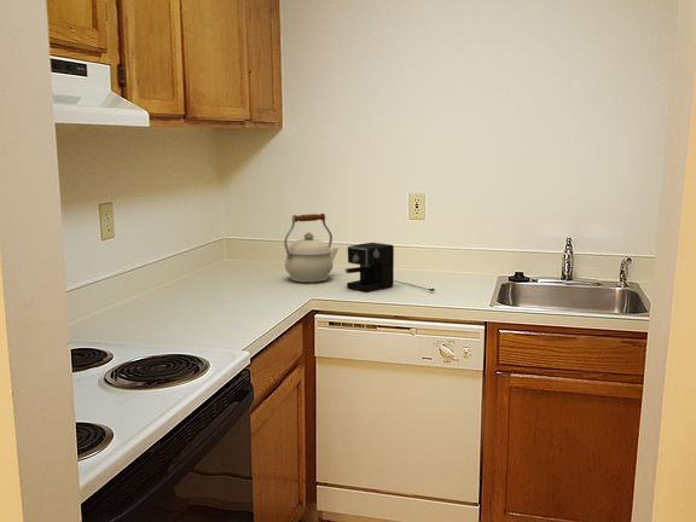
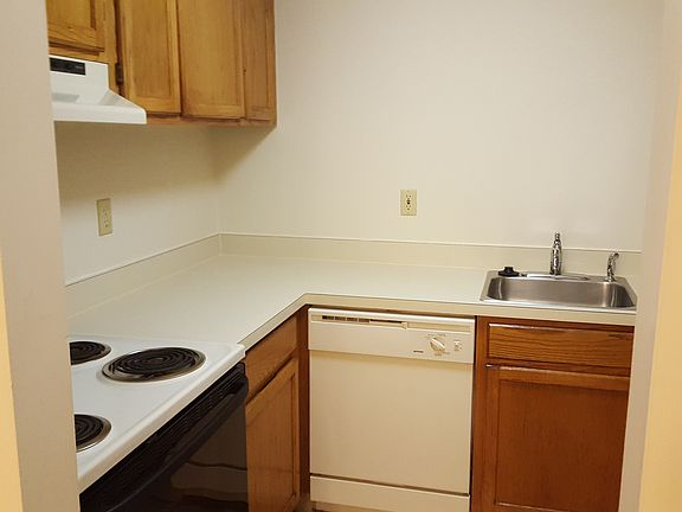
- kettle [283,213,340,283]
- coffee maker [344,242,436,292]
